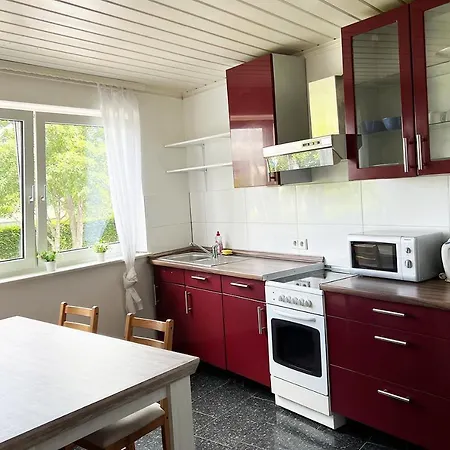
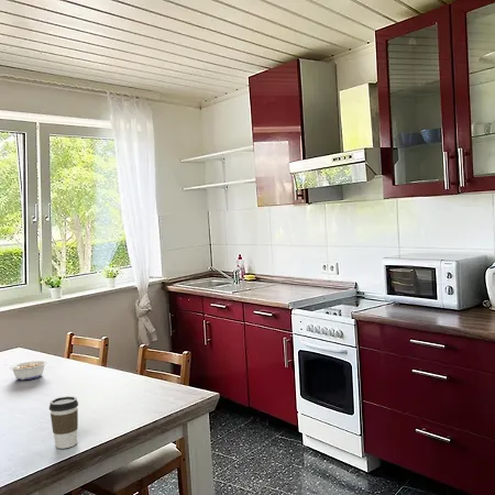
+ legume [2,360,48,381]
+ coffee cup [48,395,79,450]
